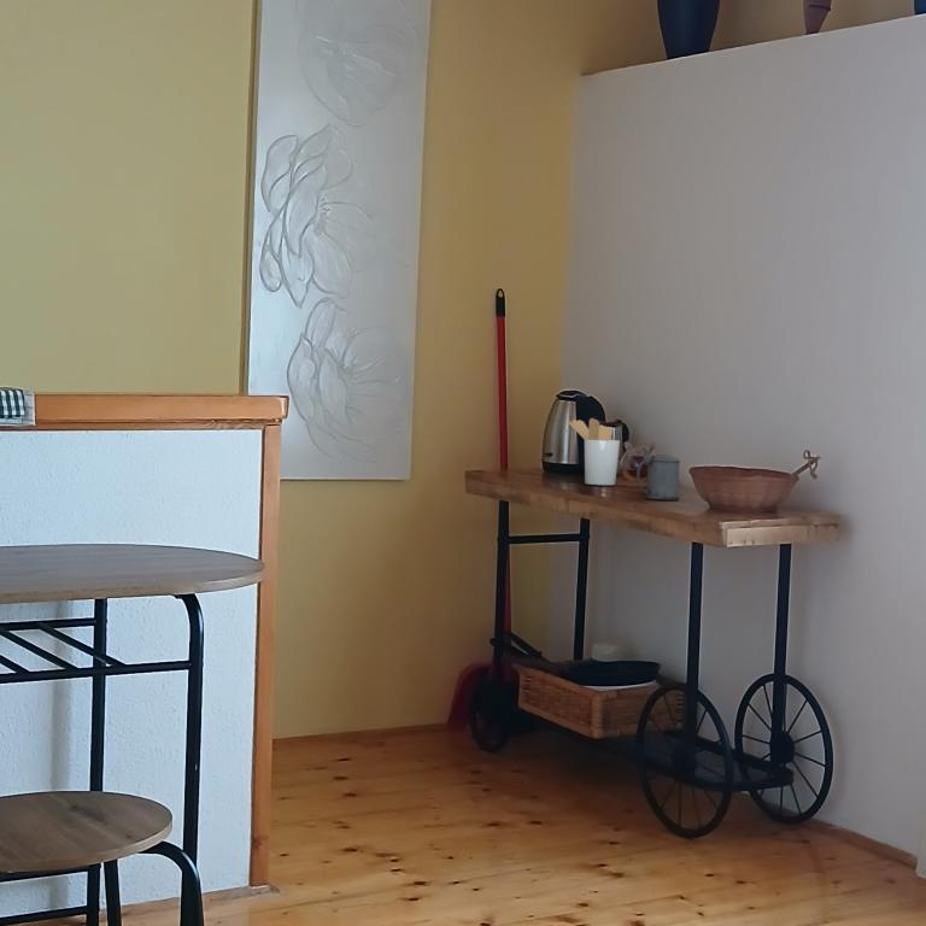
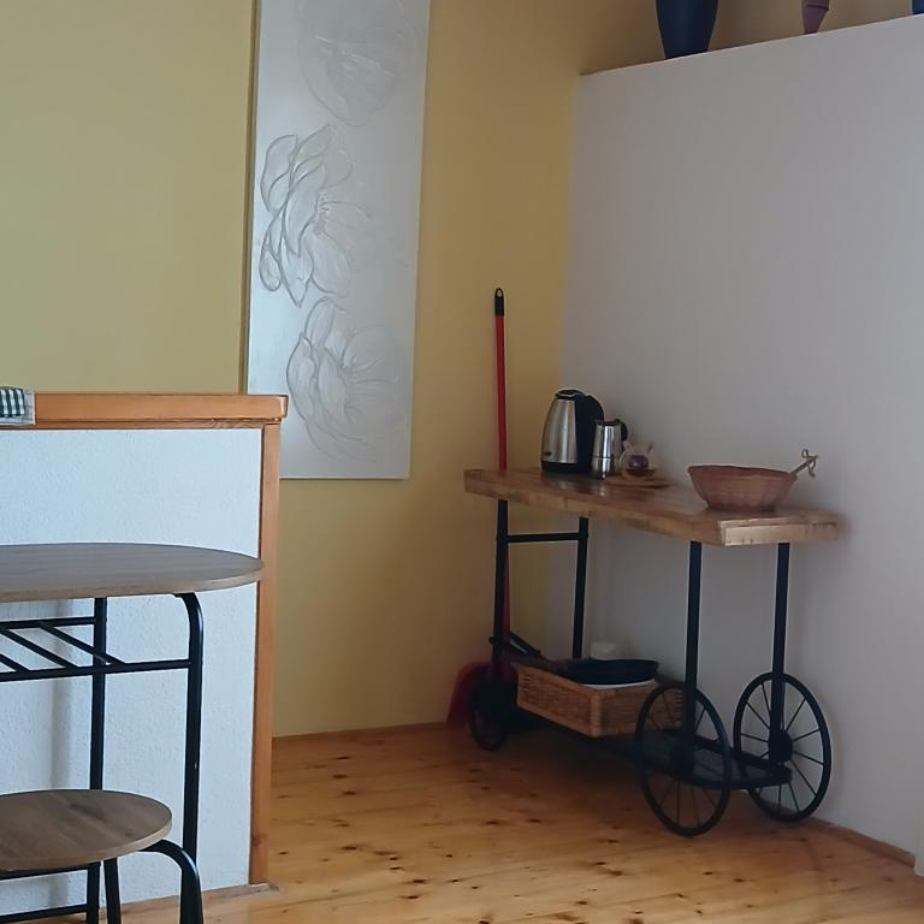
- utensil holder [565,417,621,486]
- beer stein [635,446,681,502]
